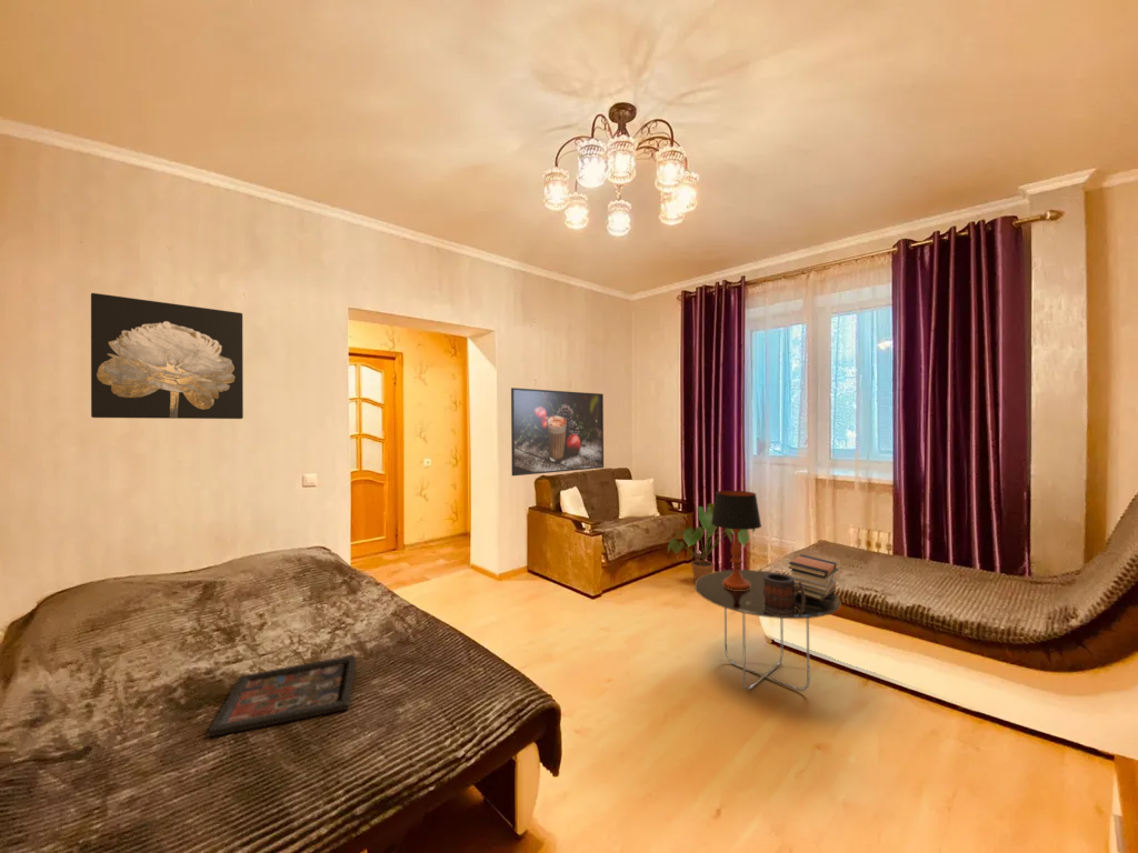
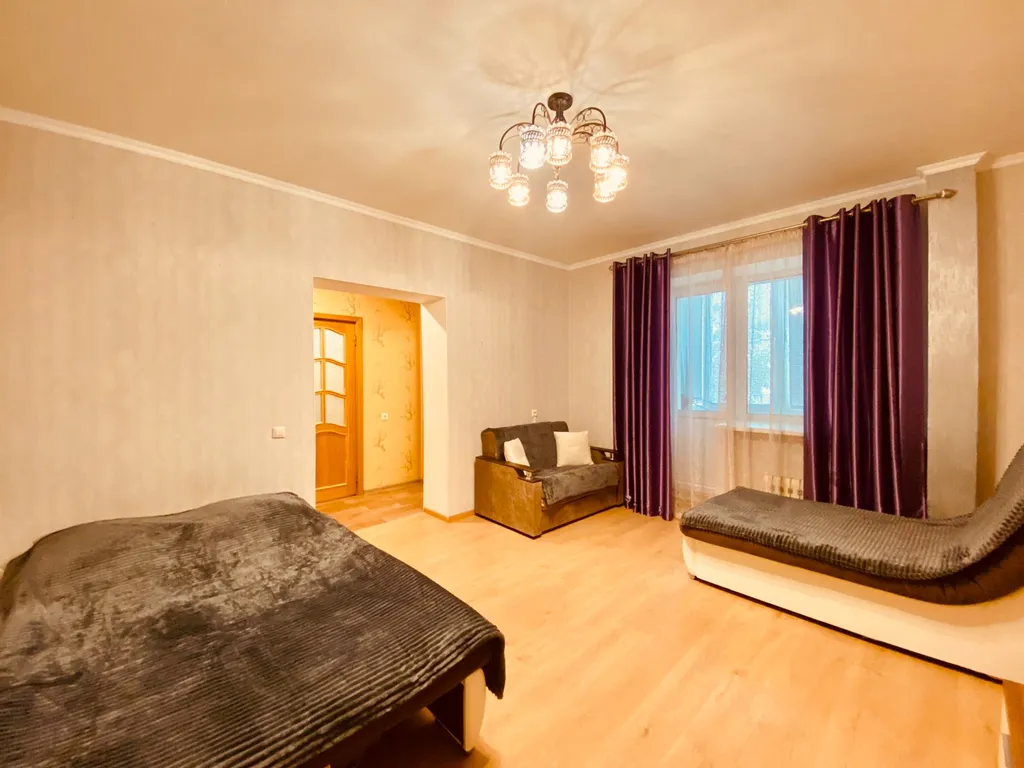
- book stack [788,553,839,600]
- side table [693,569,841,692]
- table lamp [711,490,762,590]
- house plant [667,502,757,584]
- mug [762,572,805,615]
- decorative tray [206,654,357,737]
- wall art [90,292,244,420]
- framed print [510,387,605,476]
